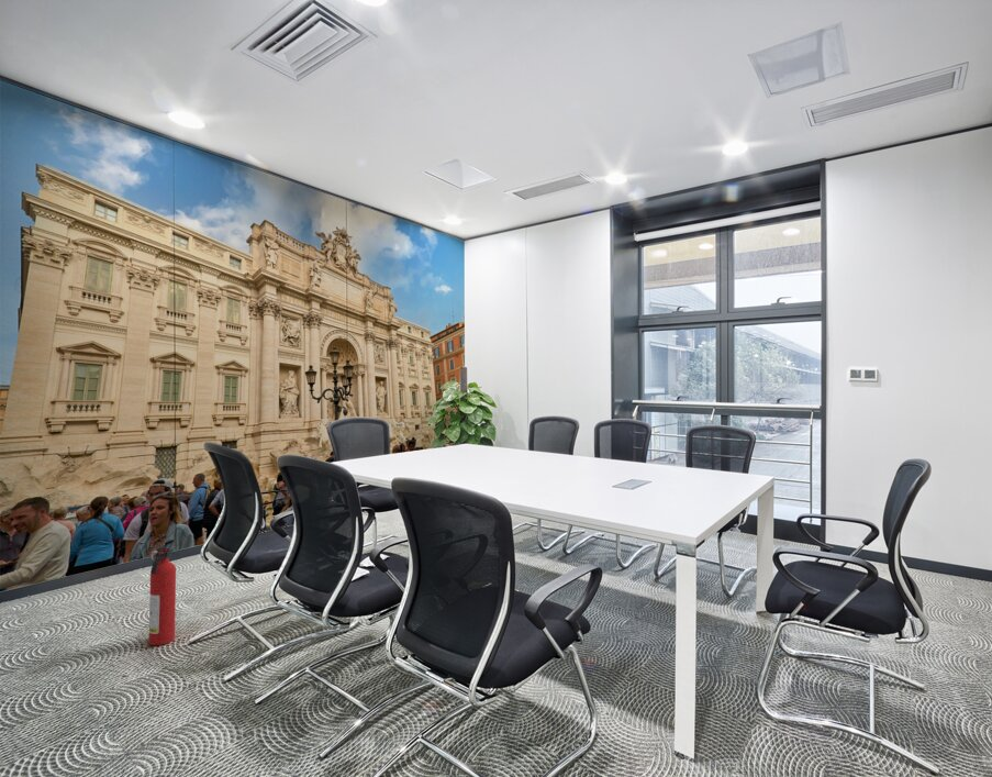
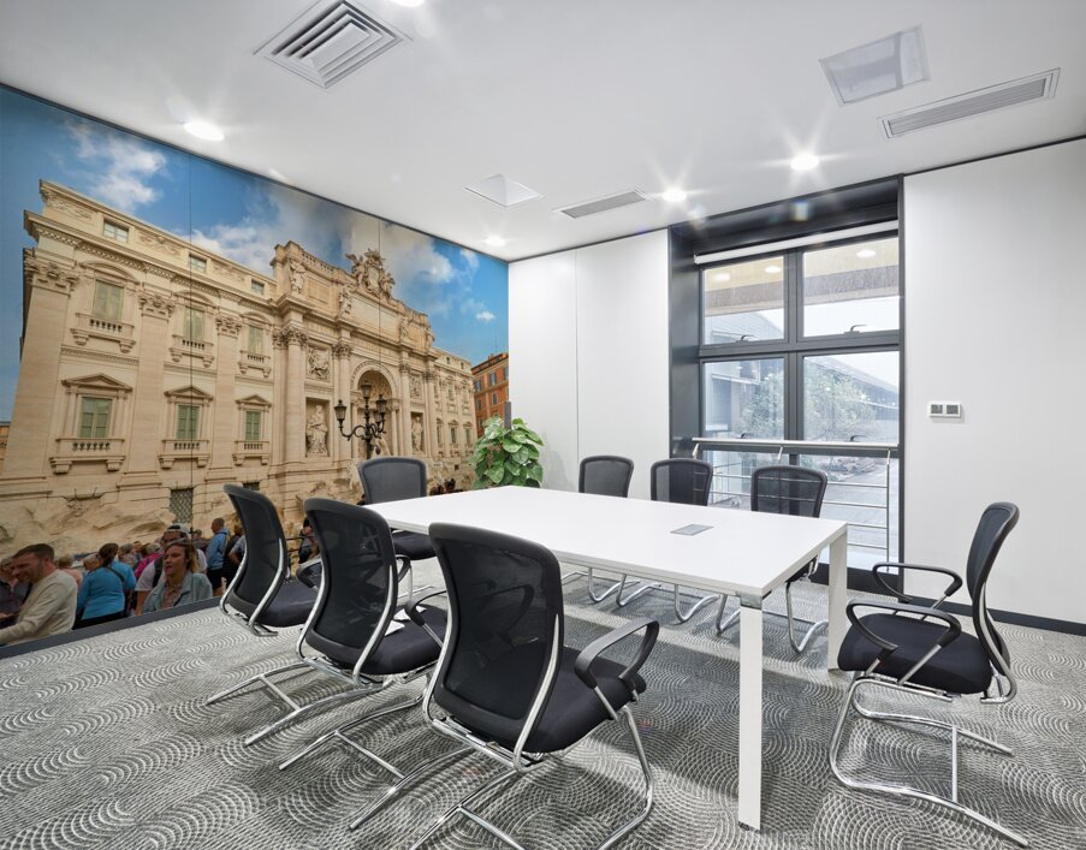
- fire extinguisher [148,545,177,646]
